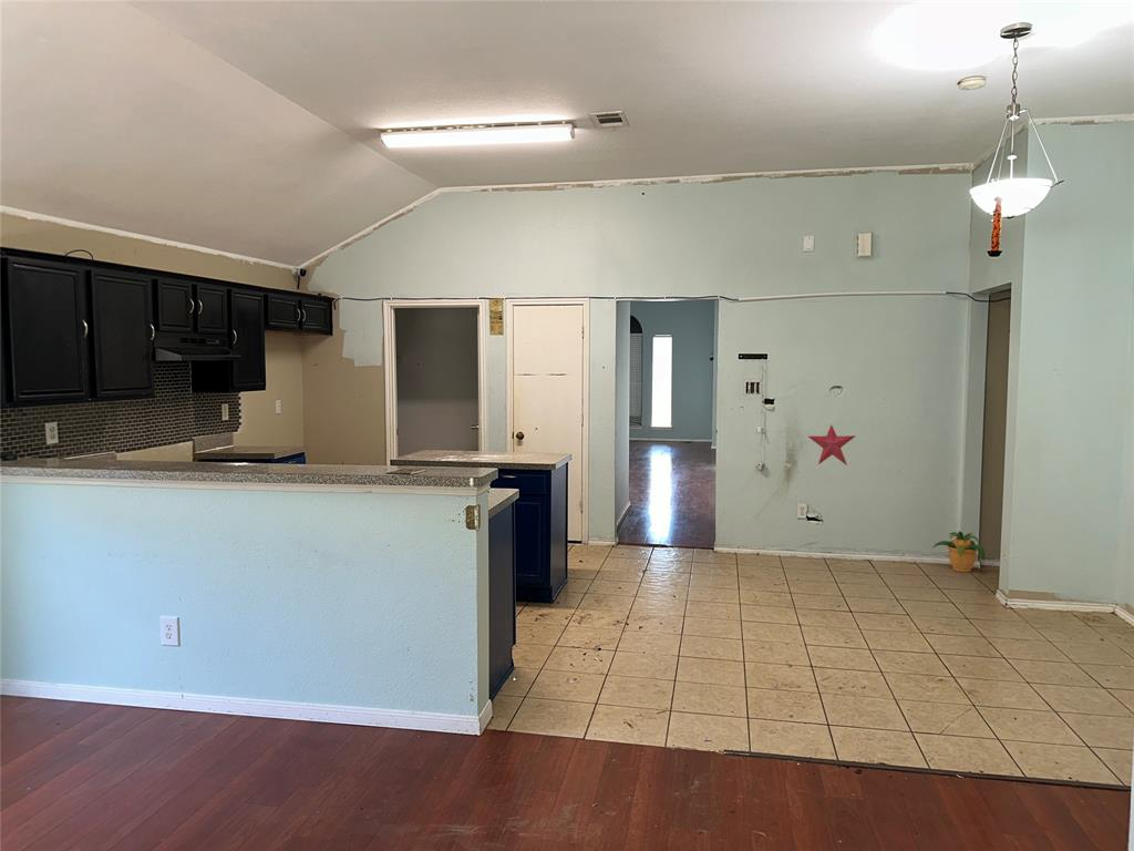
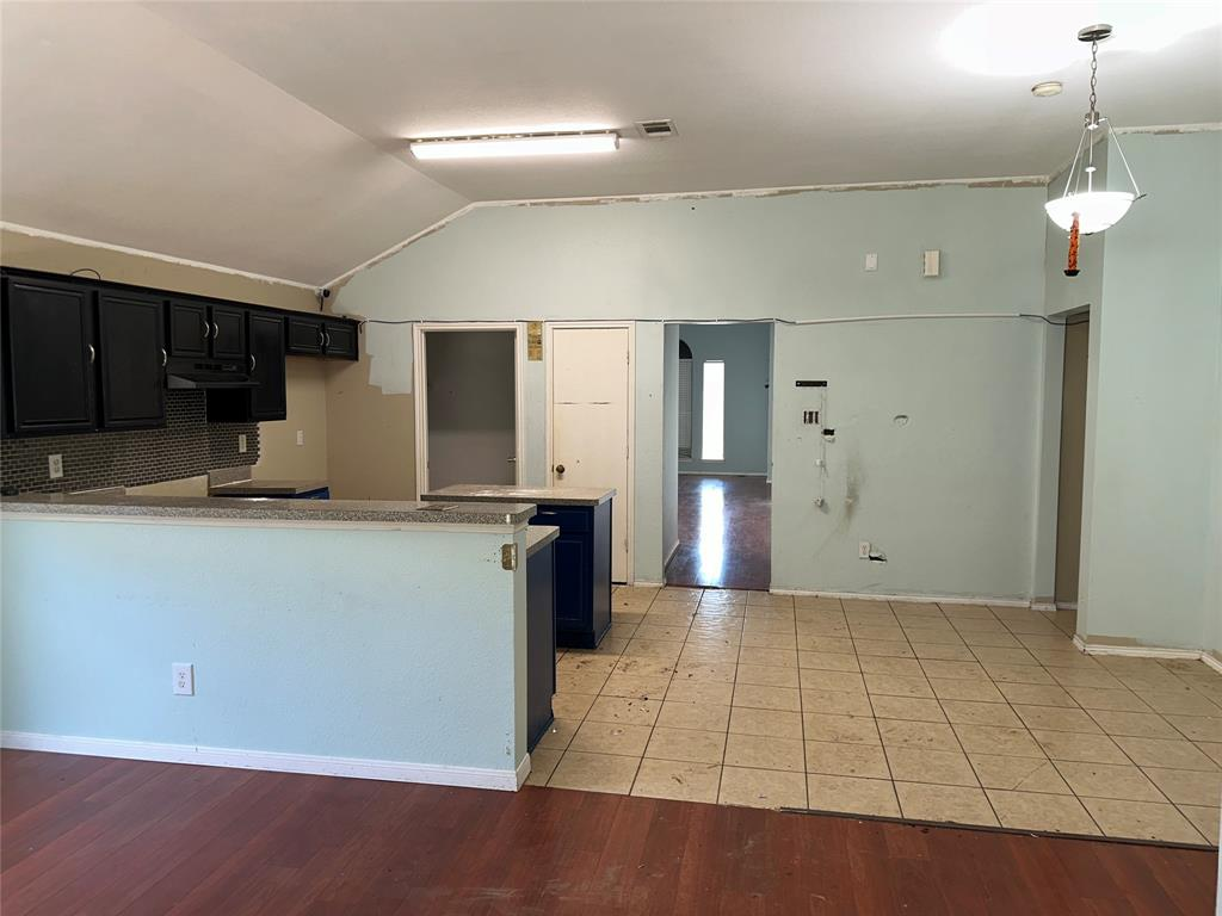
- potted plant [931,530,987,573]
- decorative star [807,423,857,466]
